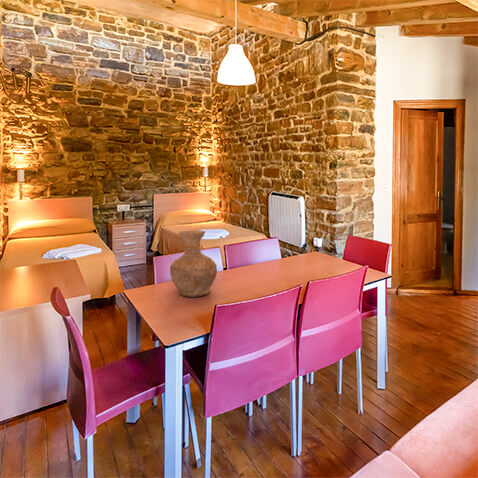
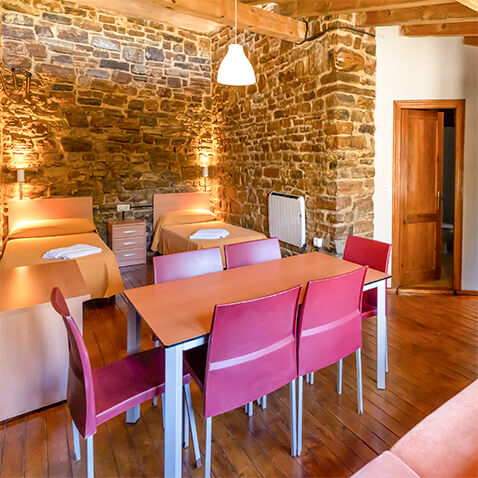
- vase [169,230,218,298]
